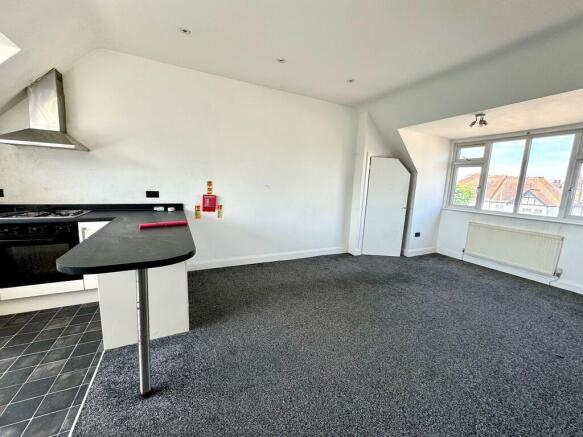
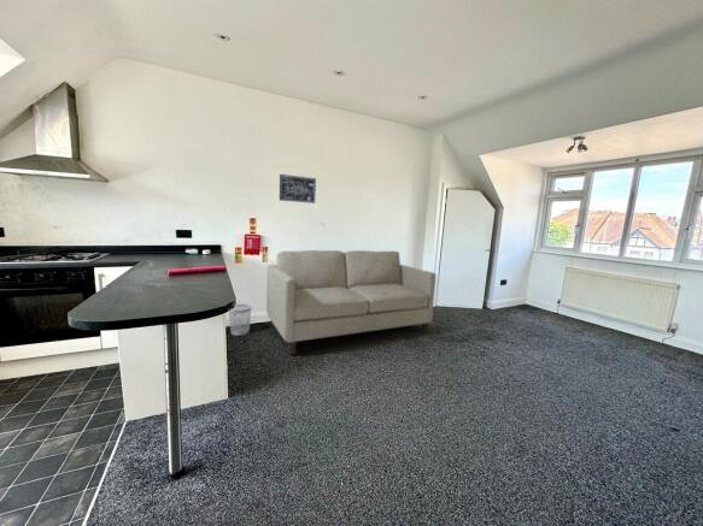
+ wastebasket [228,303,253,337]
+ wall art [279,173,317,205]
+ sofa [265,249,438,355]
